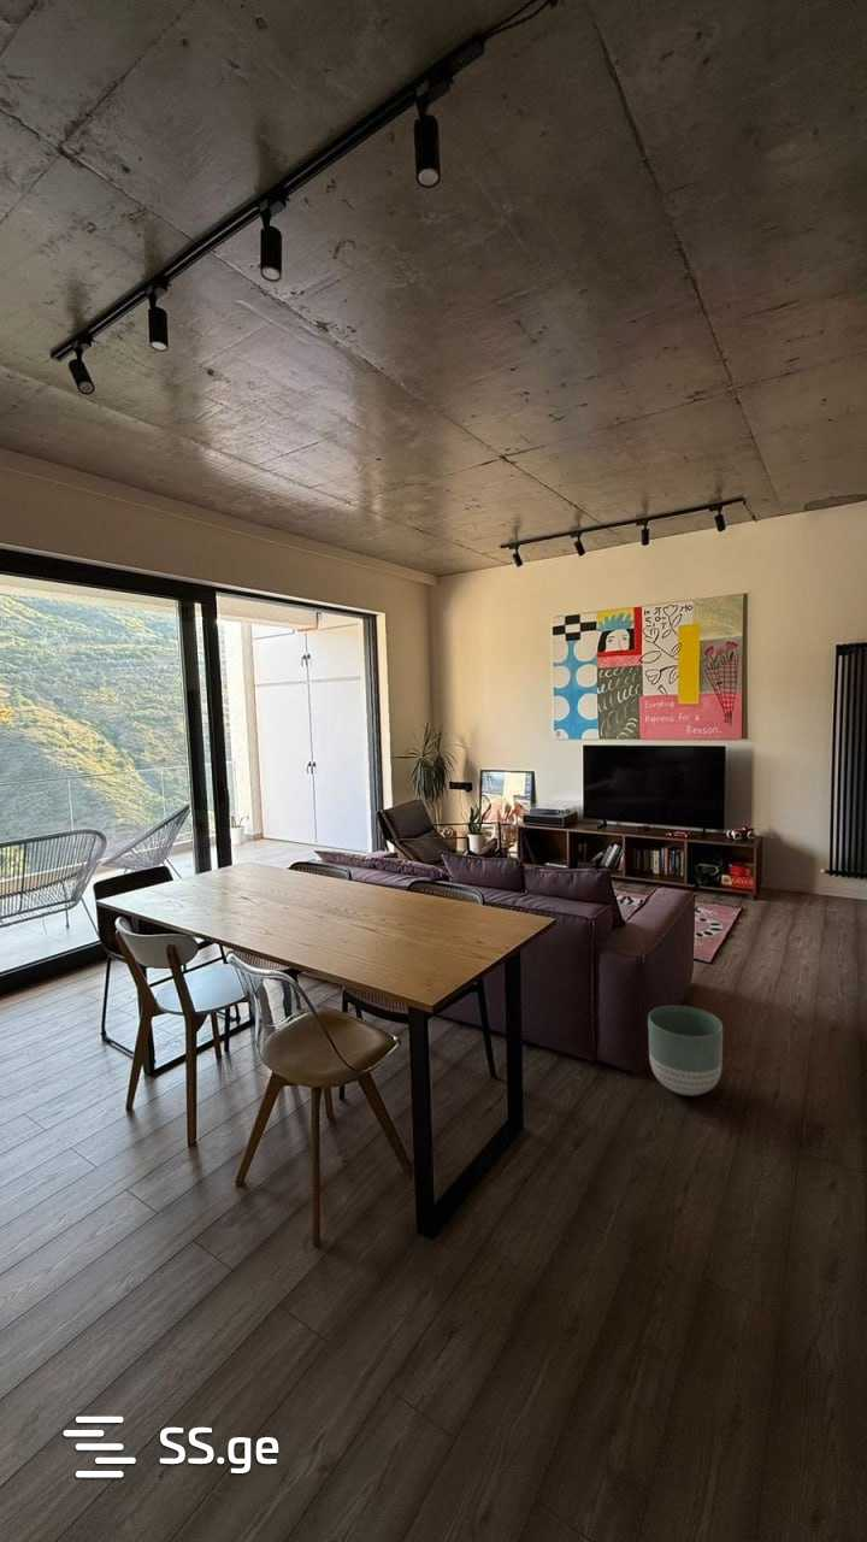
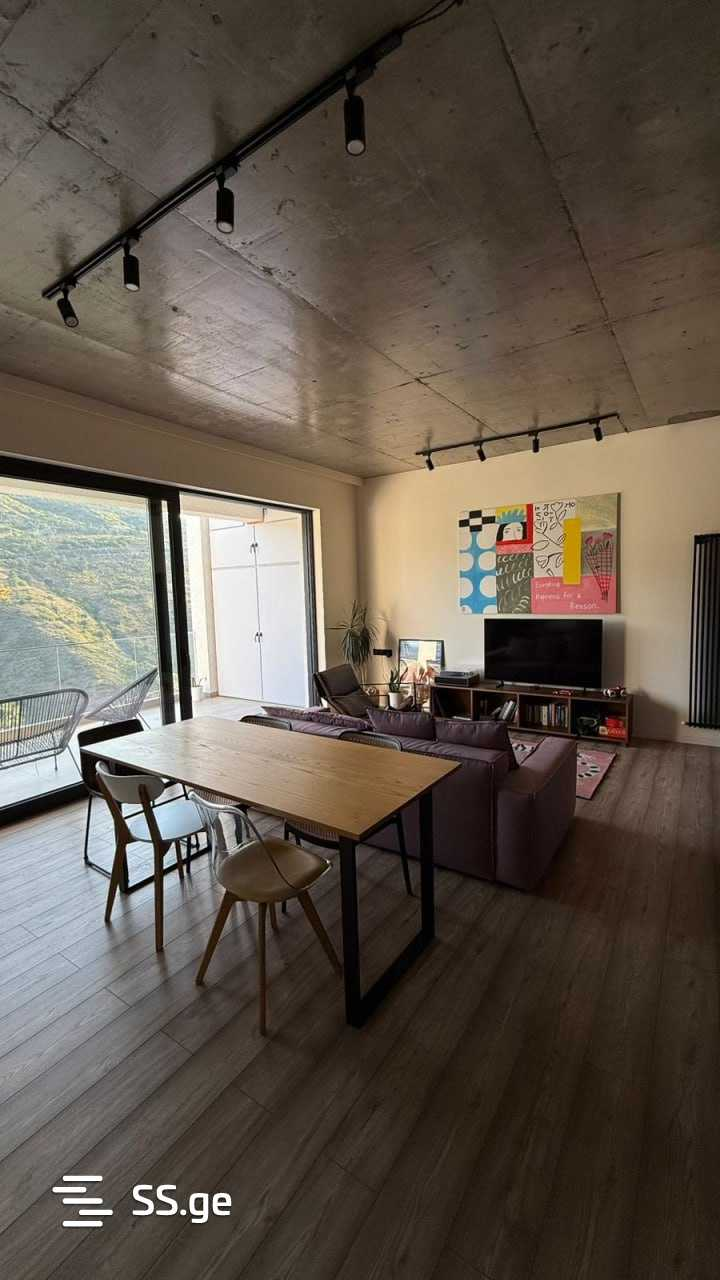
- planter [647,1005,724,1096]
